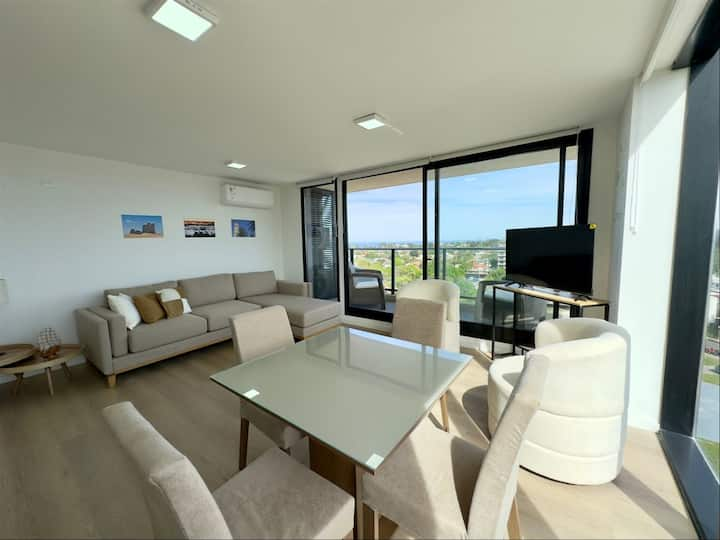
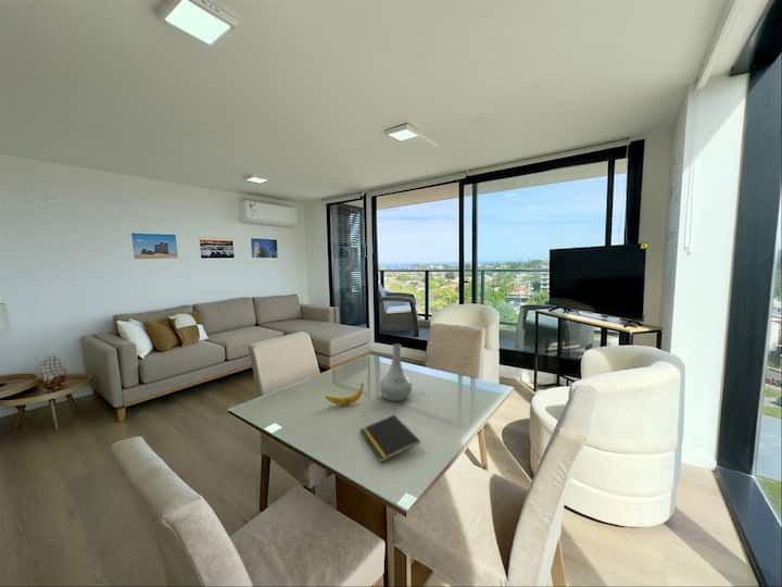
+ banana [325,383,364,407]
+ vase [378,344,413,402]
+ notepad [358,414,421,463]
